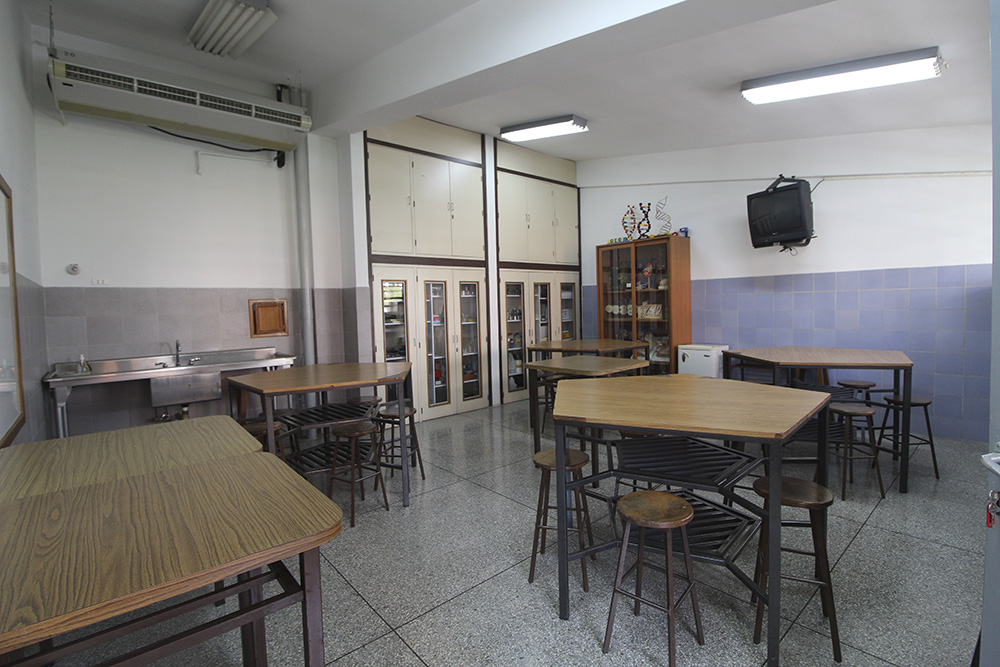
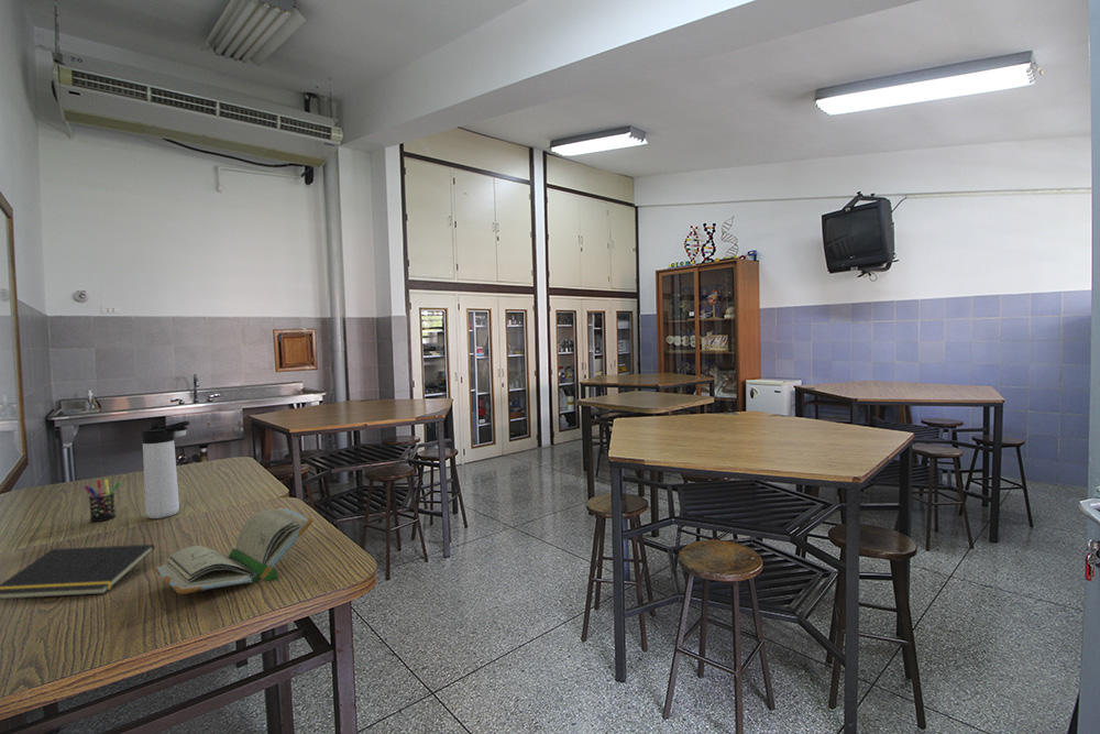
+ thermos bottle [142,420,190,519]
+ notepad [0,544,156,601]
+ pen holder [82,478,121,523]
+ book [154,504,315,595]
